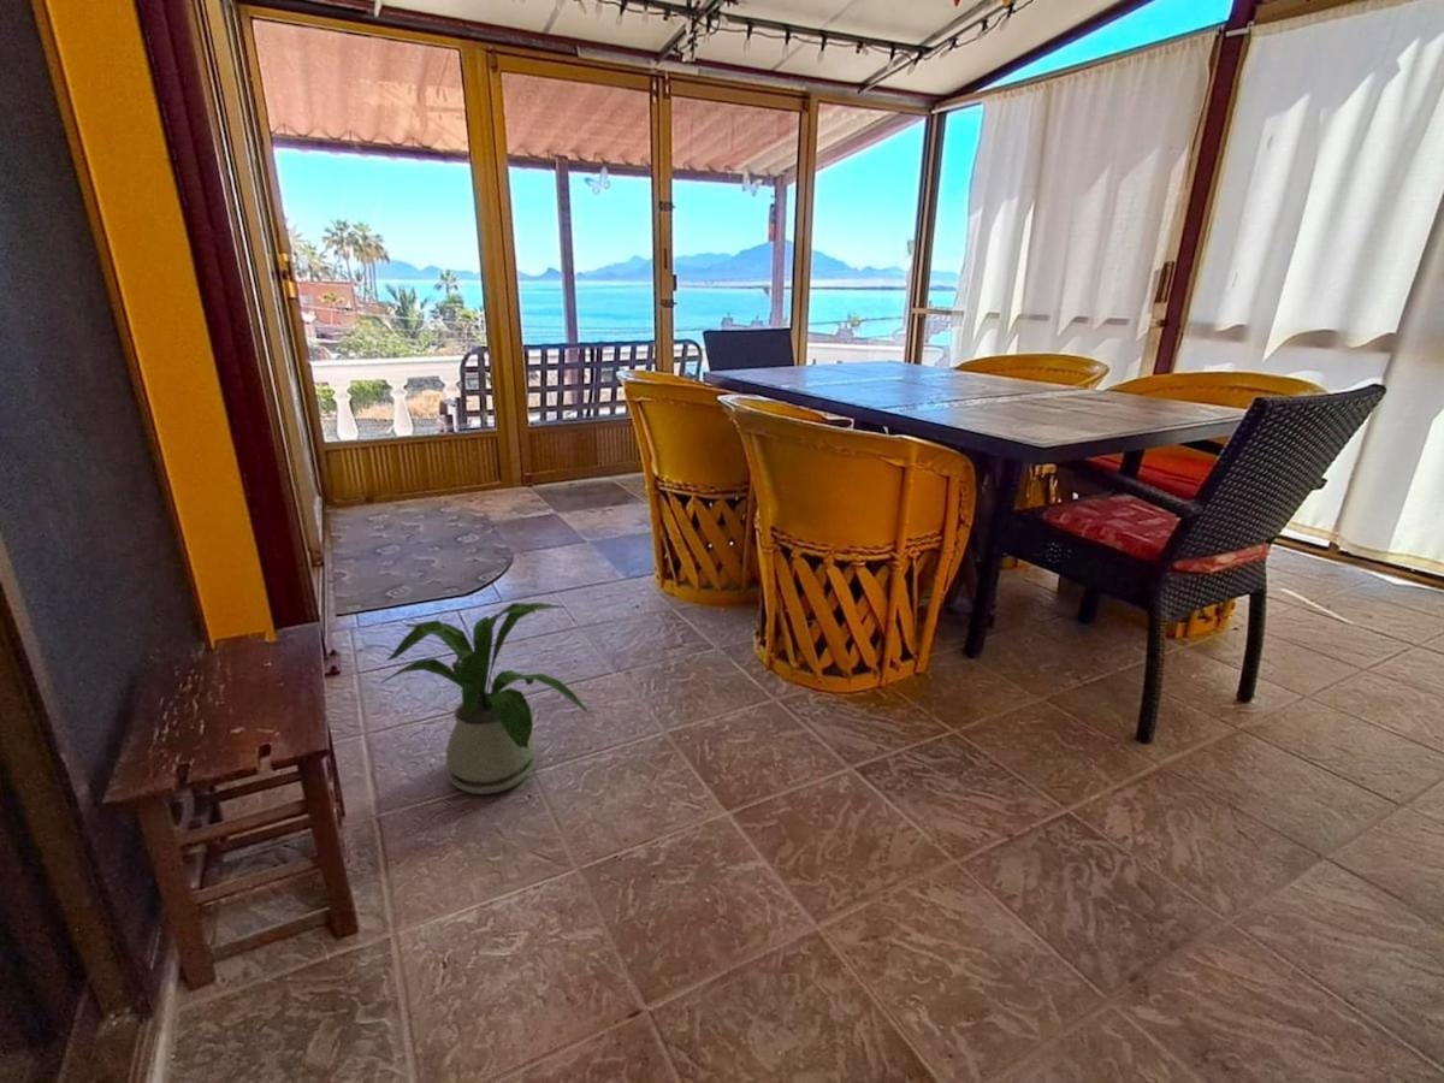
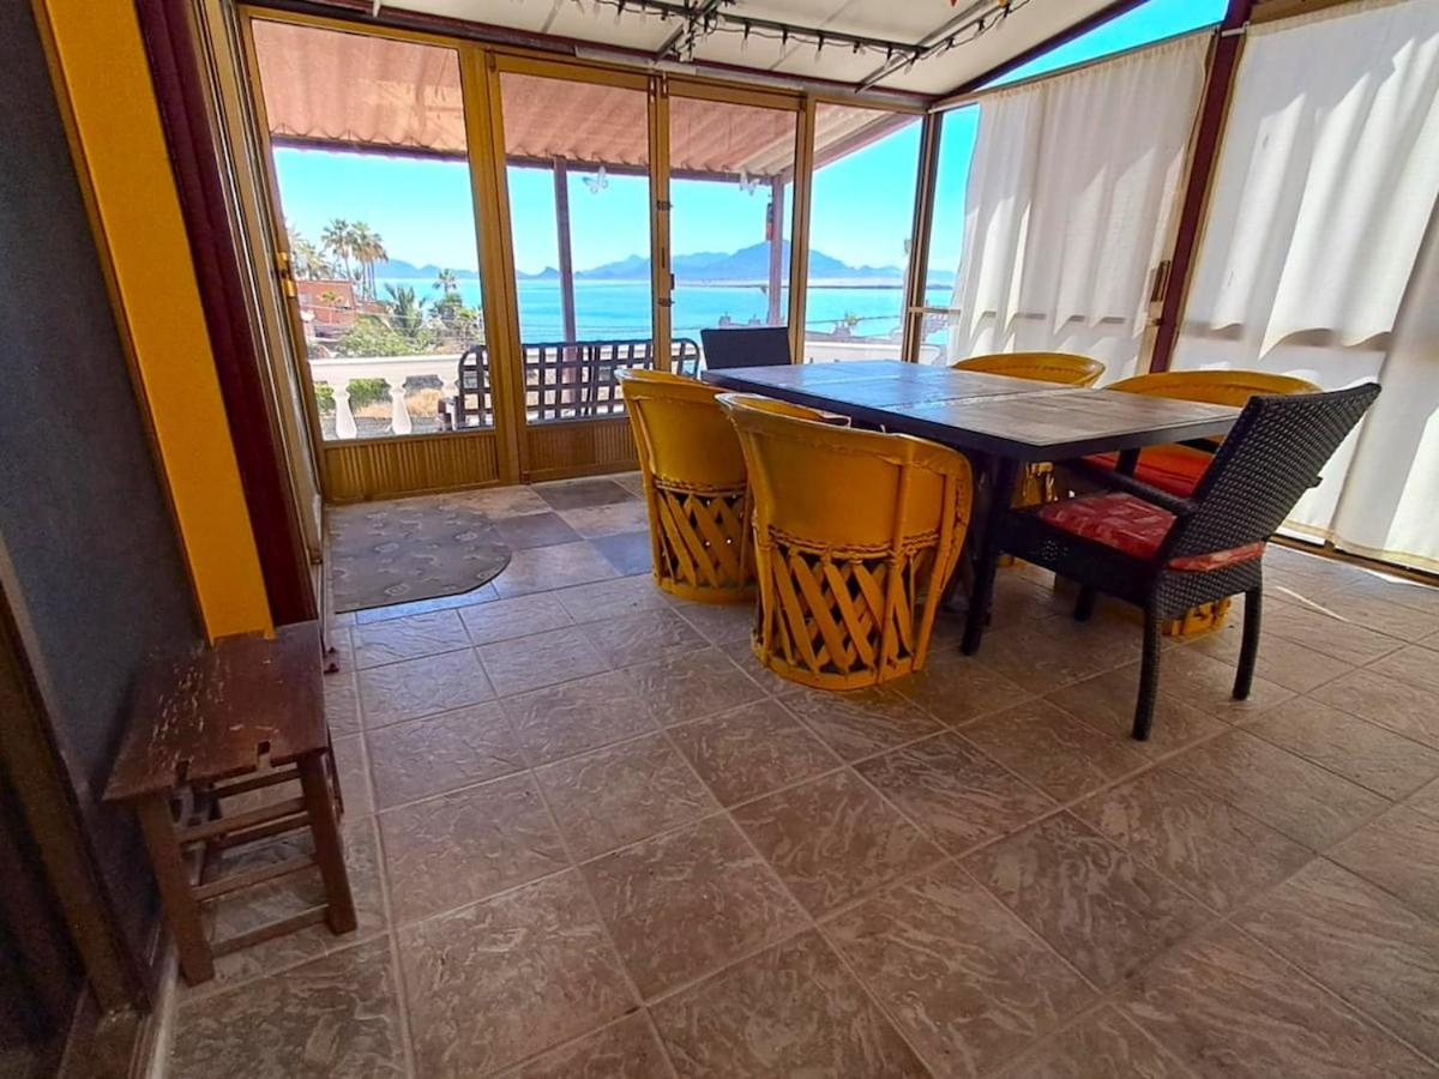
- house plant [380,602,590,795]
